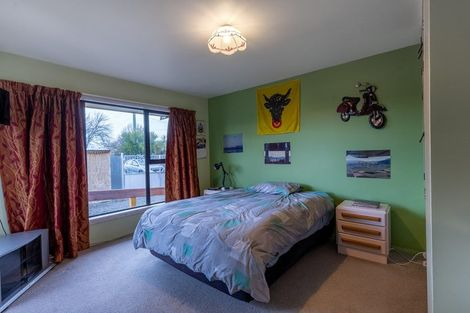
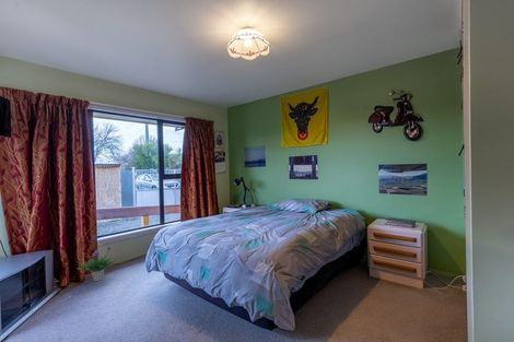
+ potted plant [75,235,117,282]
